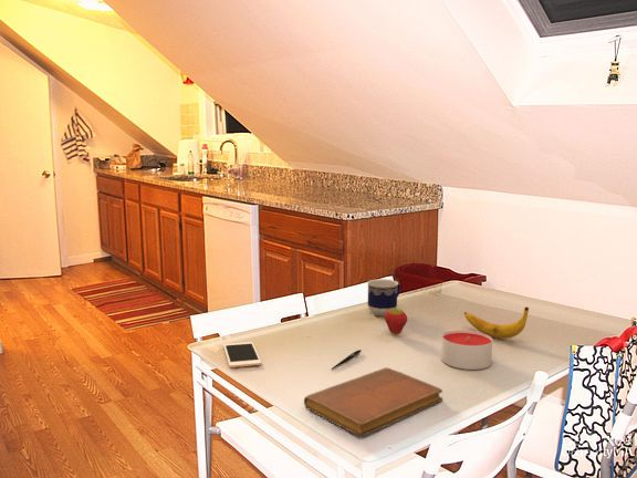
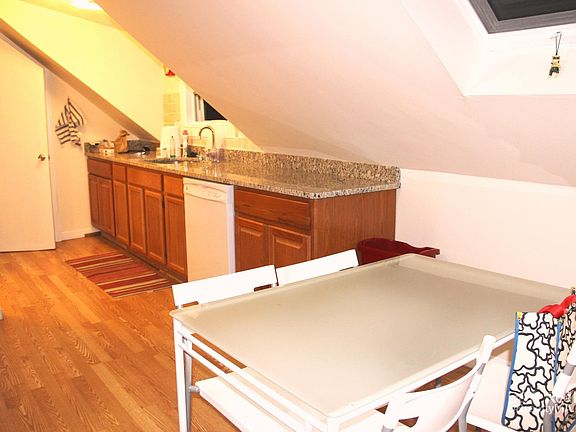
- fruit [384,306,408,336]
- cell phone [222,341,262,368]
- cup [366,278,401,318]
- candle [440,329,493,371]
- notebook [303,366,443,437]
- pen [331,349,363,371]
- banana [463,305,530,340]
